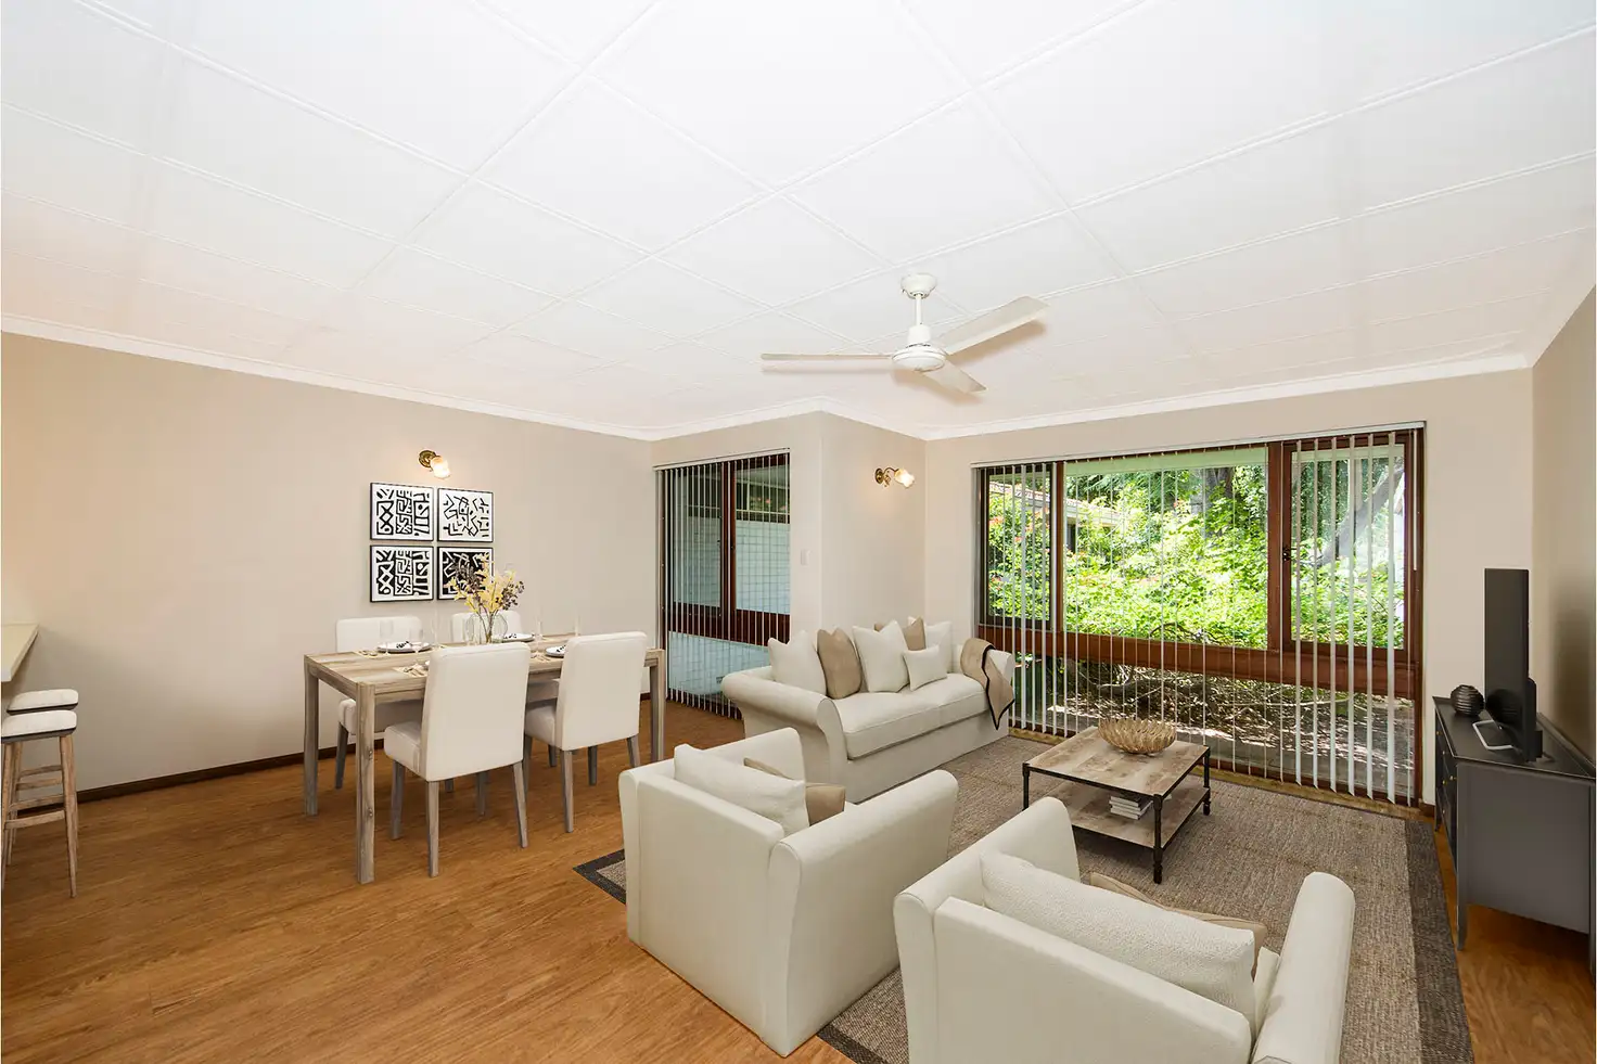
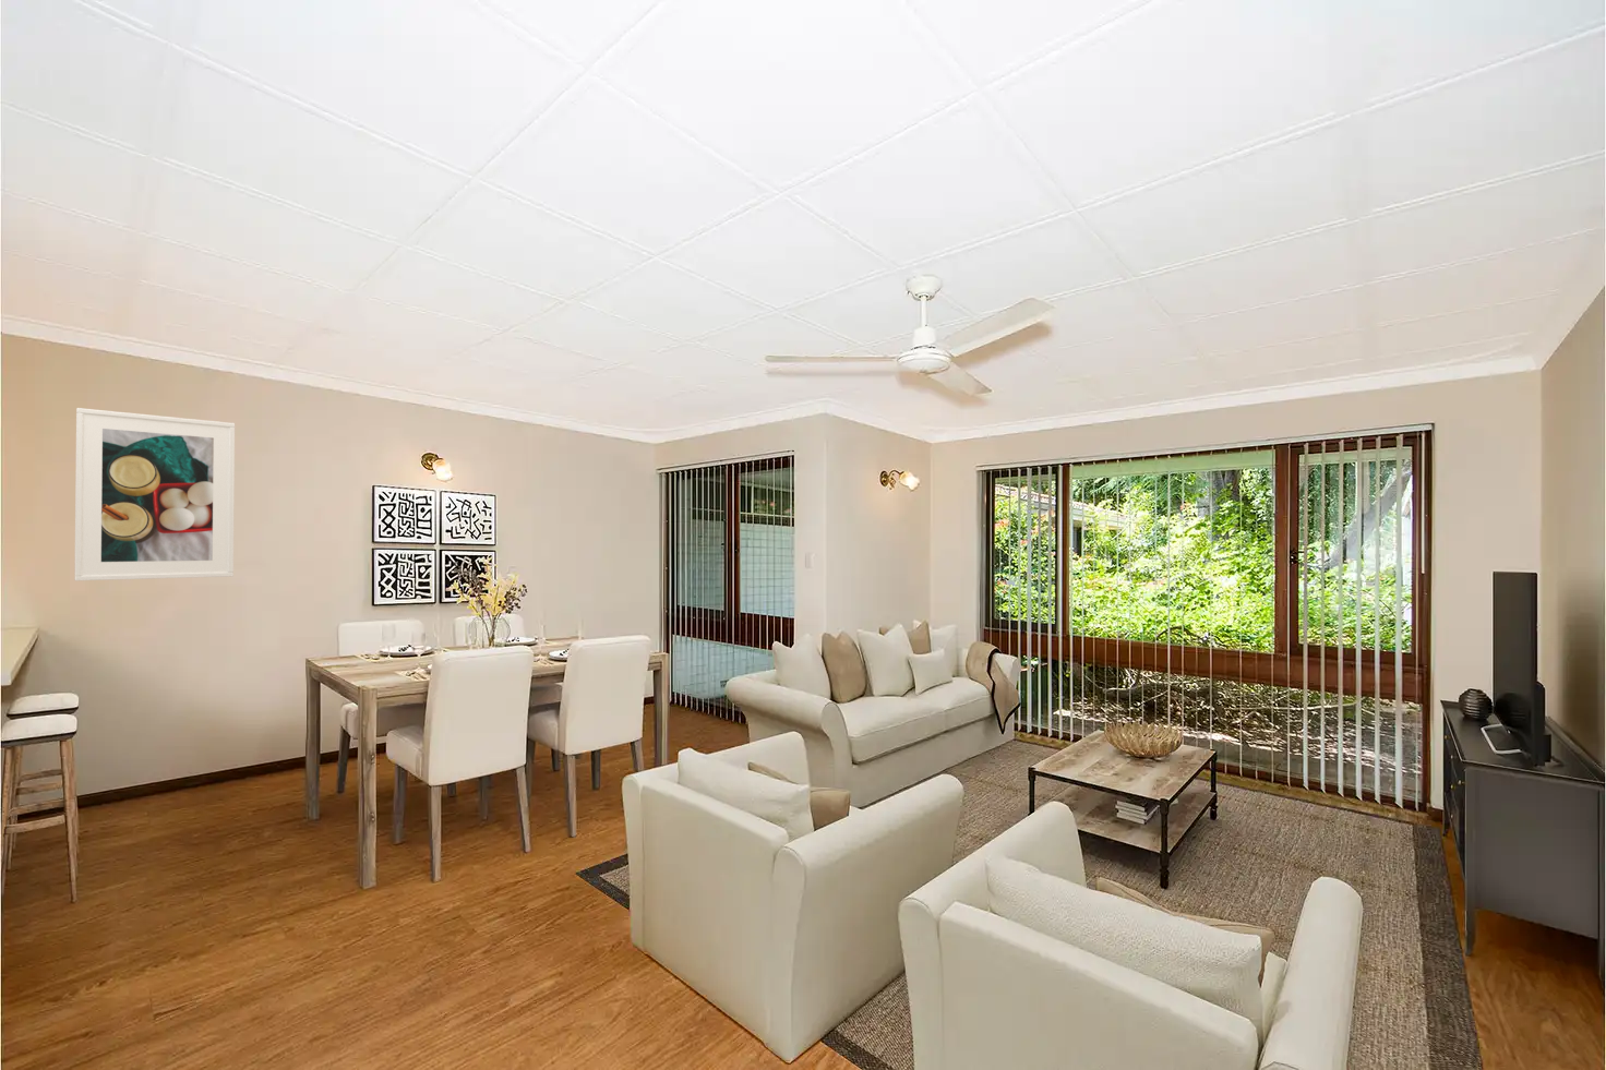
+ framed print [74,407,235,582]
